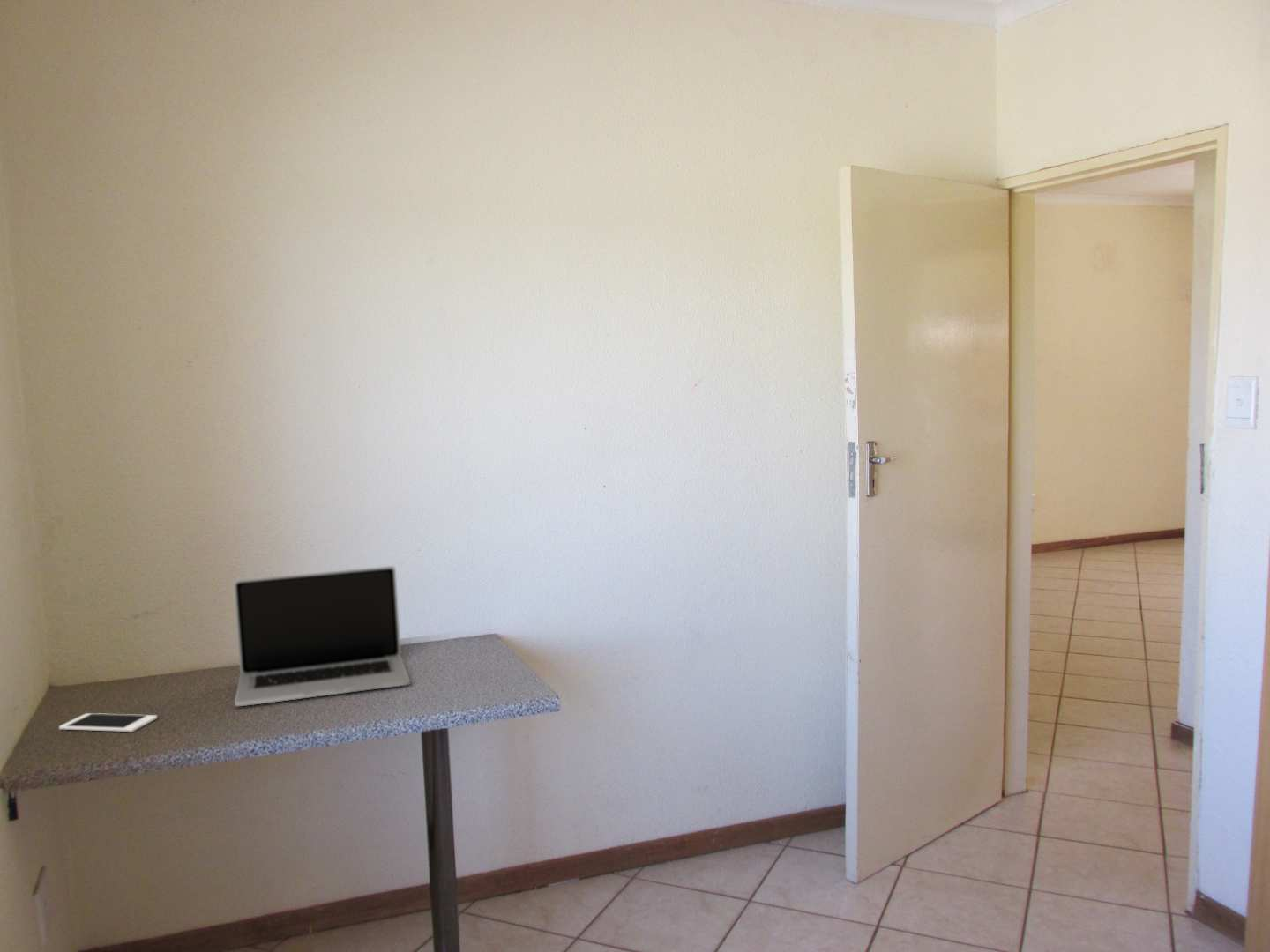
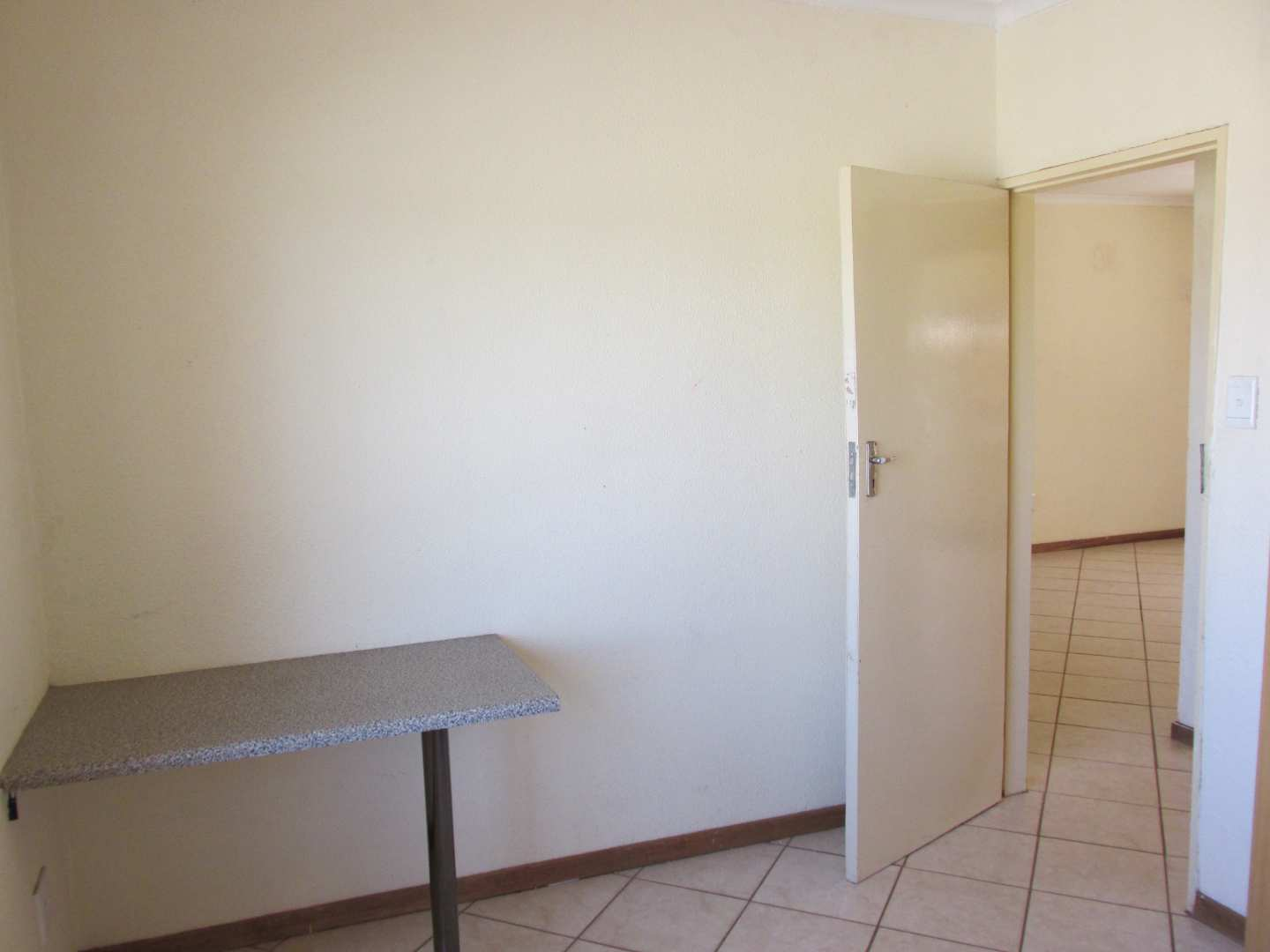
- laptop [233,565,411,707]
- cell phone [58,712,158,733]
